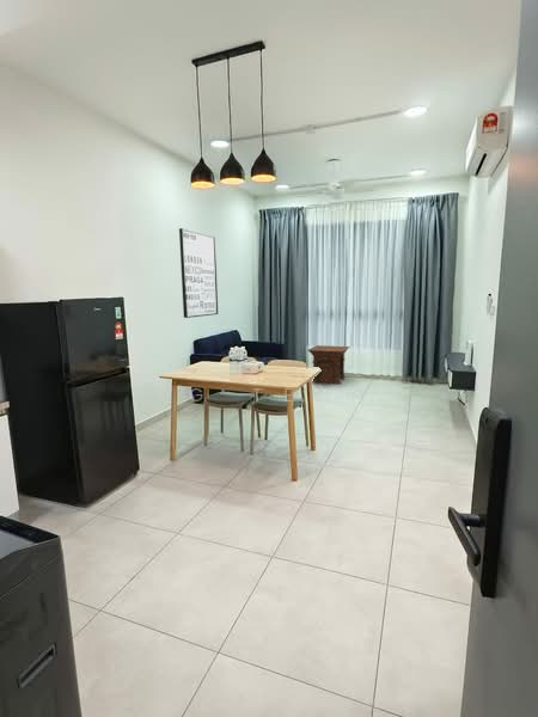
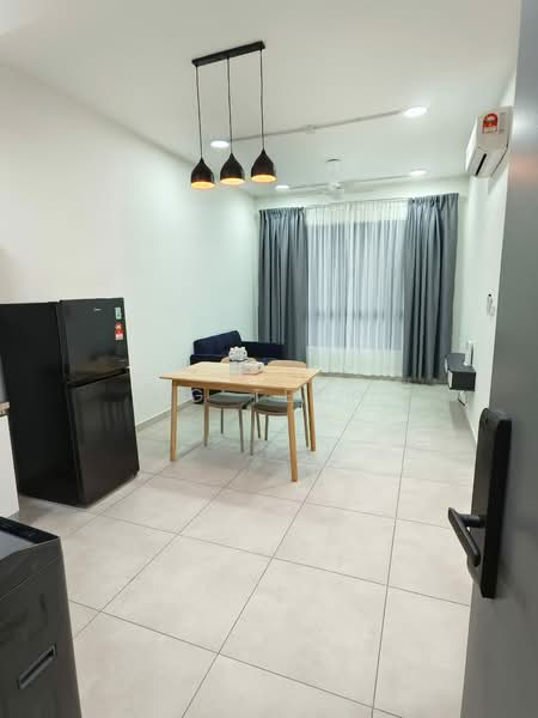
- wall art [178,227,219,319]
- side table [306,344,350,385]
